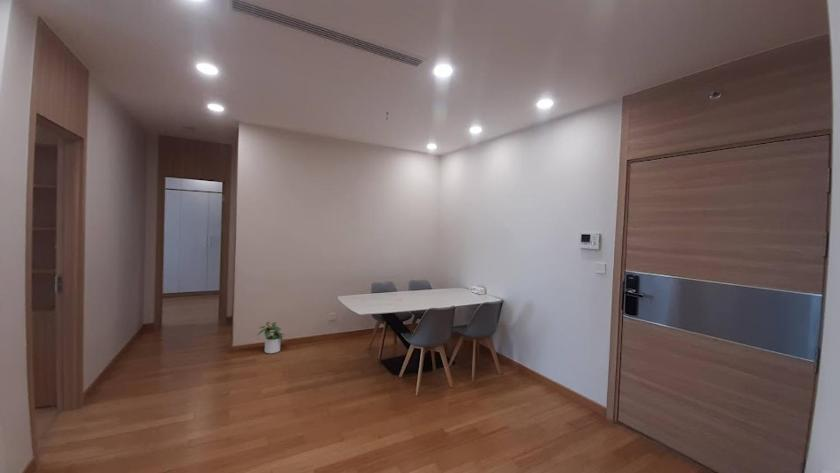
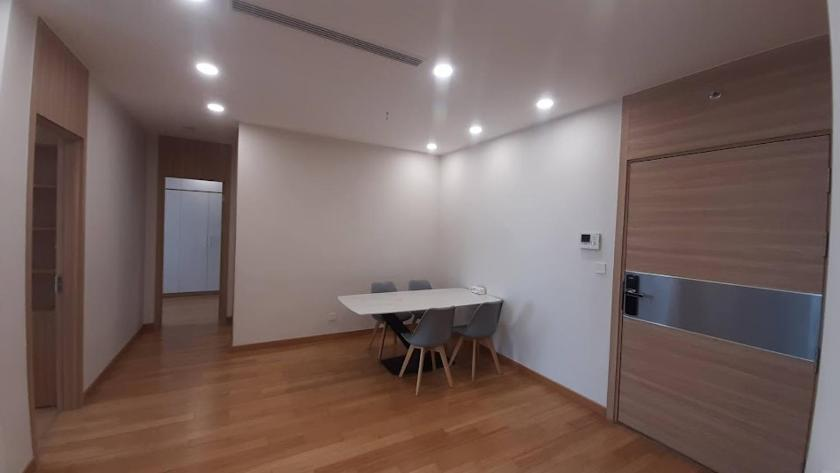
- potted plant [257,321,285,354]
